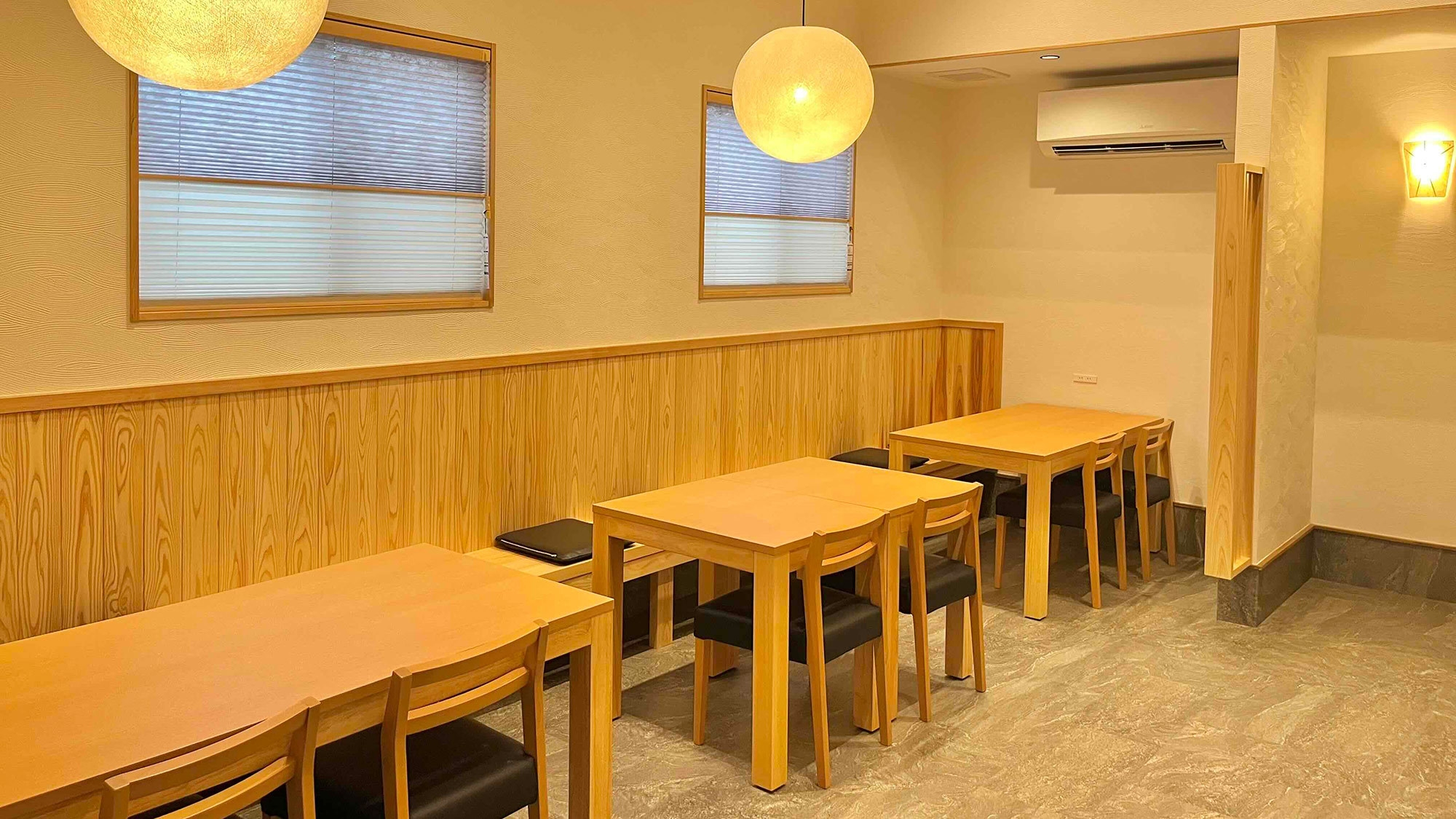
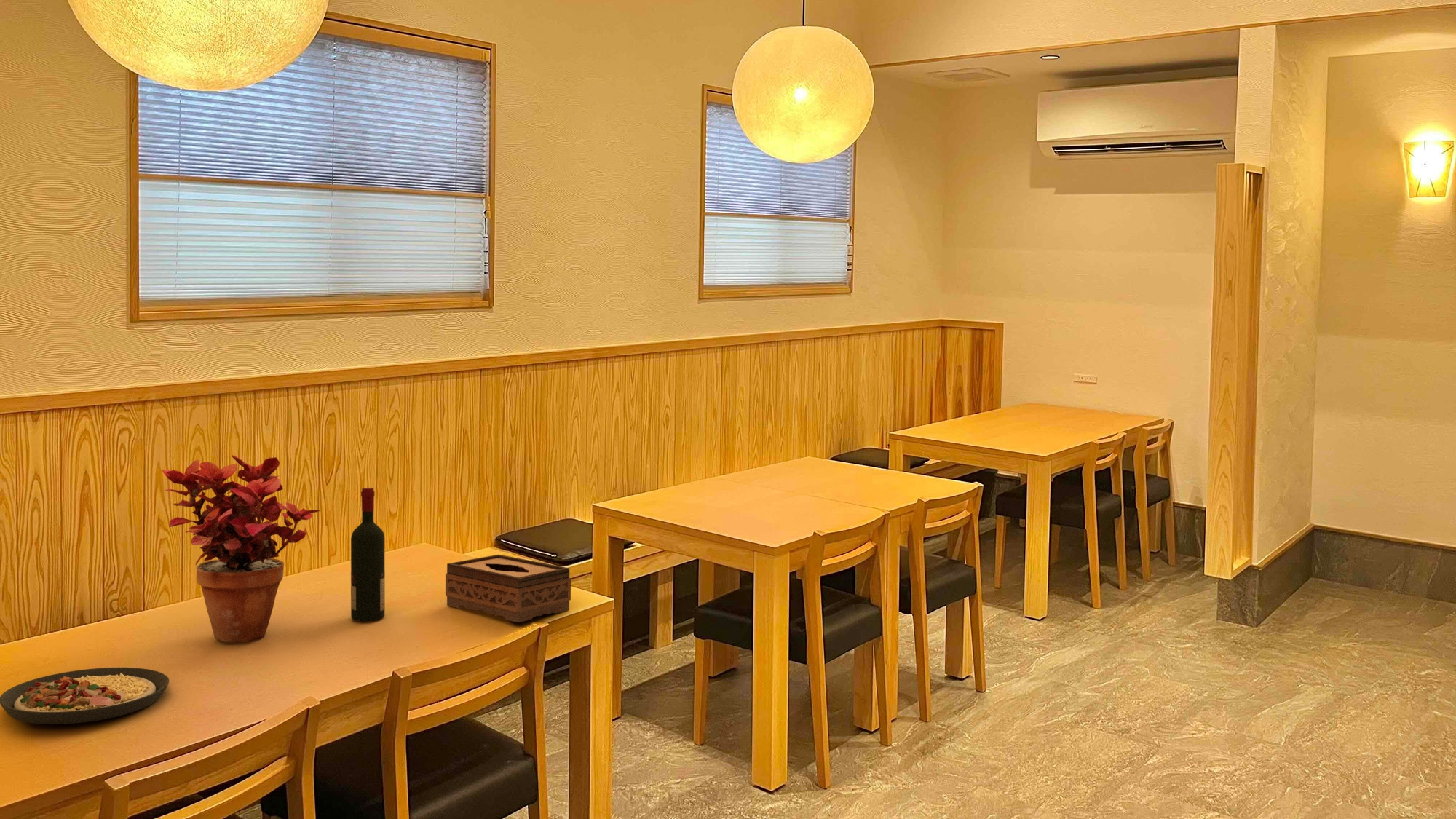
+ plate [0,667,170,725]
+ potted plant [162,454,321,643]
+ tissue box [445,554,571,623]
+ alcohol [350,487,386,622]
